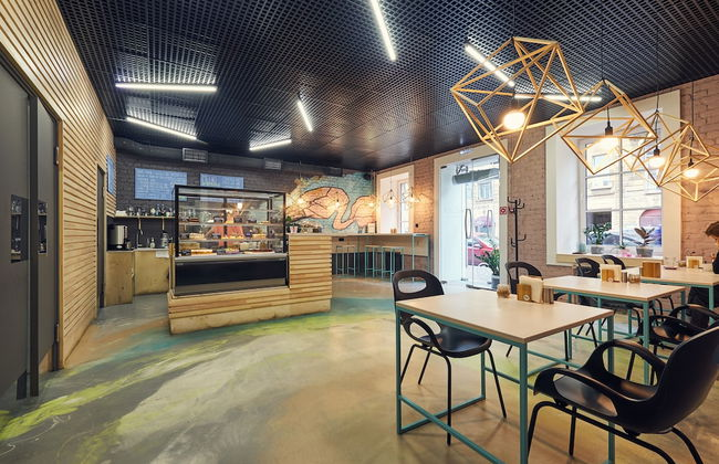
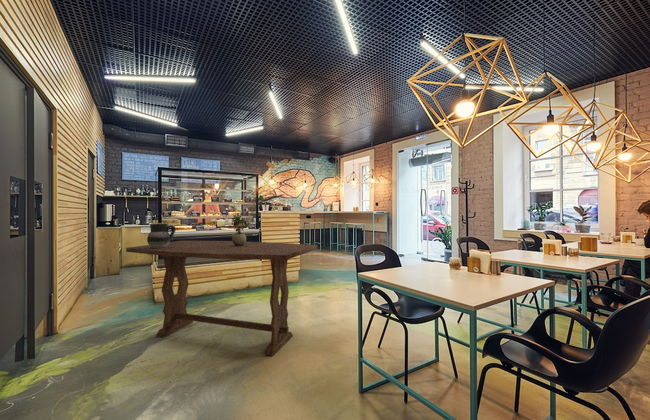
+ dining table [125,240,318,357]
+ ceramic jug [146,222,177,248]
+ potted plant [231,212,251,246]
